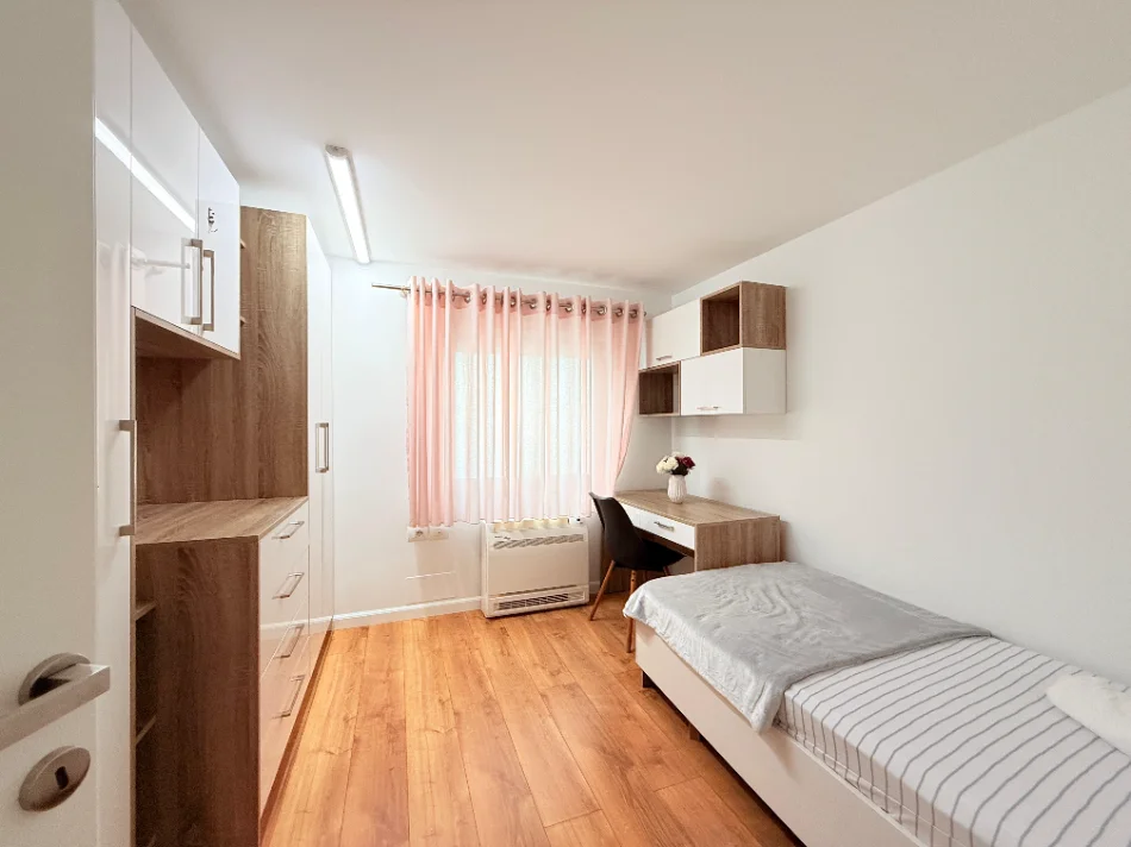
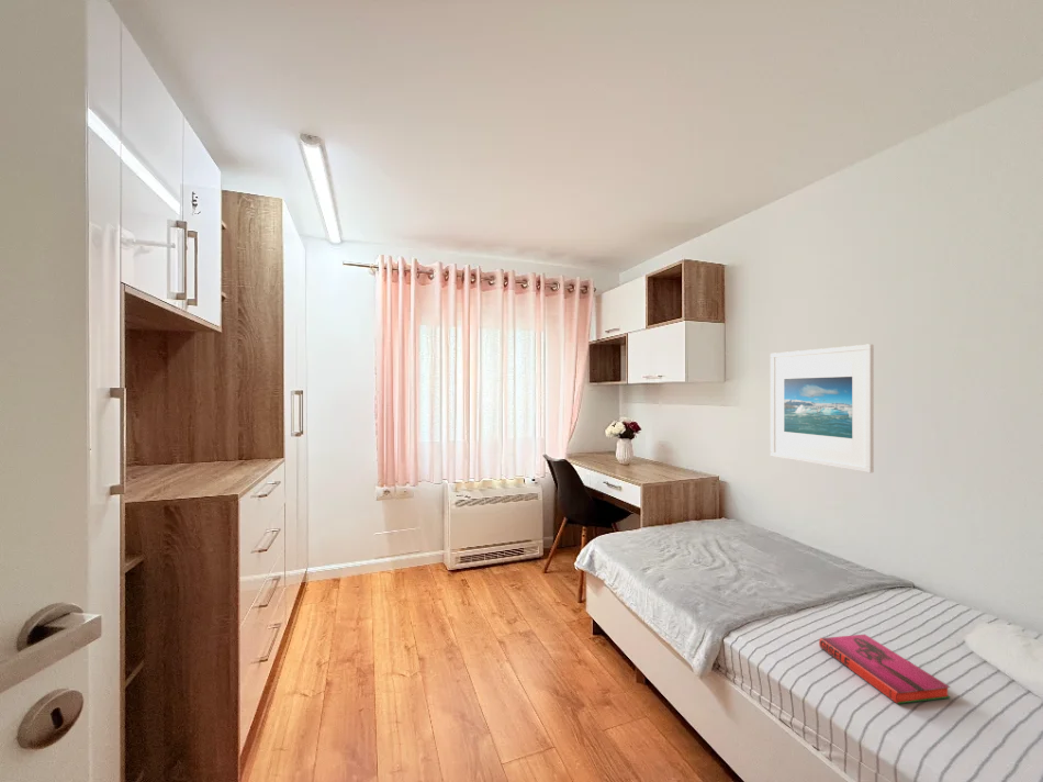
+ hardback book [818,634,951,705]
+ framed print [770,343,875,474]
